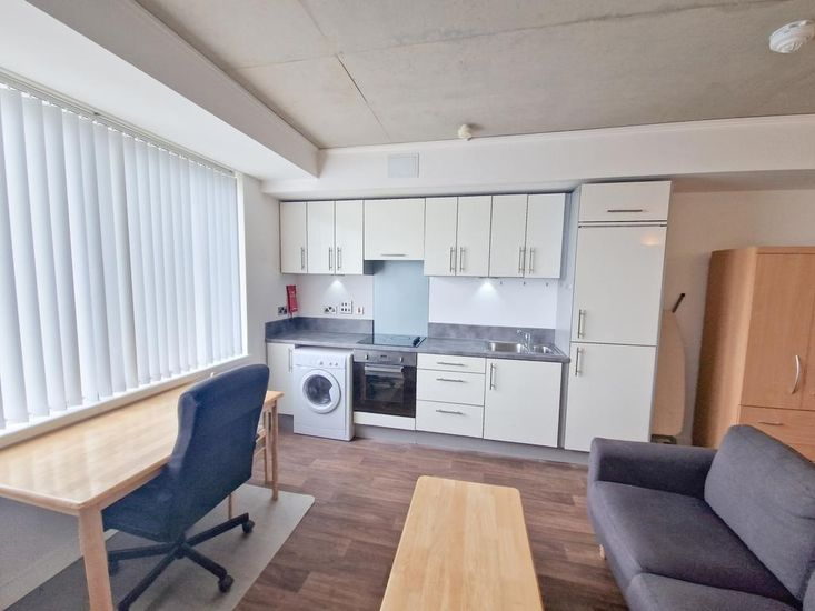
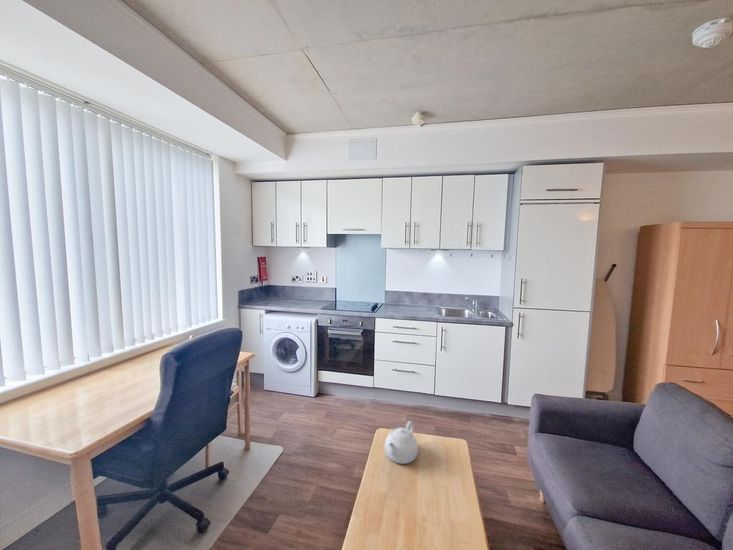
+ teapot [384,420,419,465]
